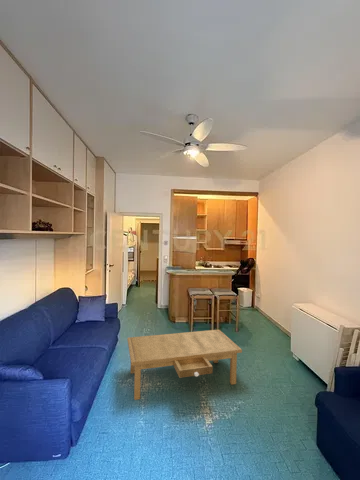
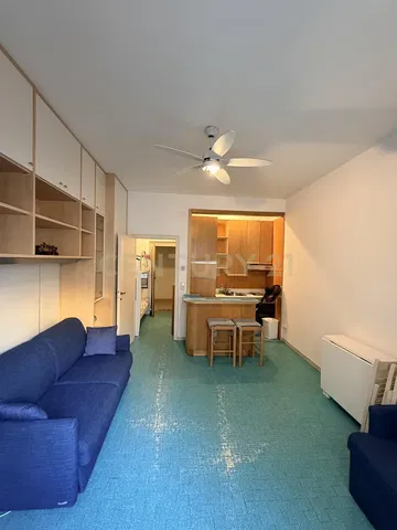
- coffee table [126,329,243,401]
